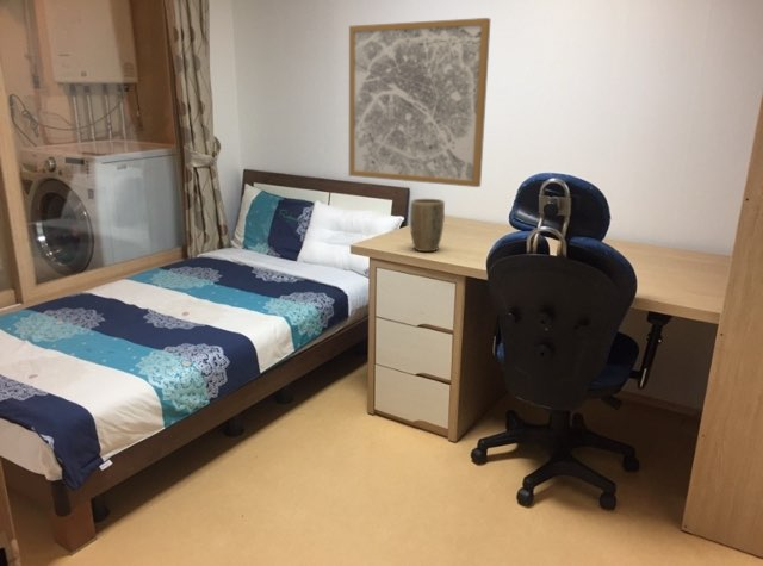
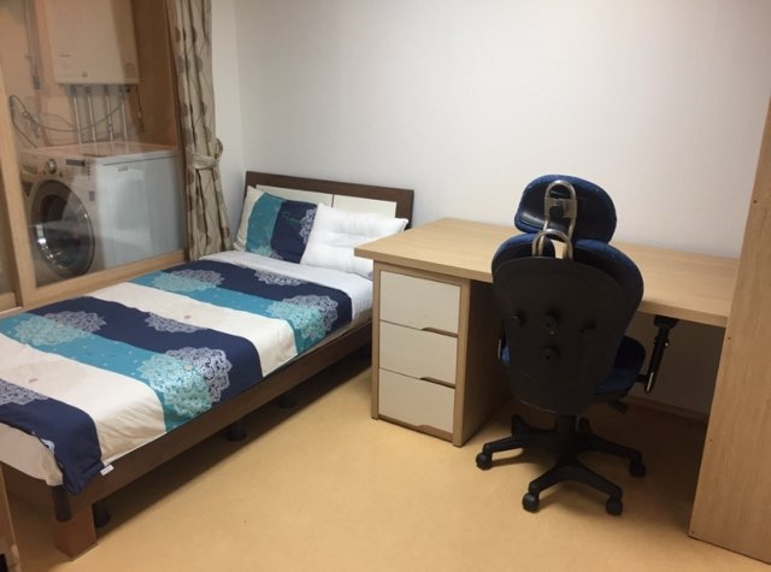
- wall art [348,17,491,188]
- plant pot [409,198,446,253]
